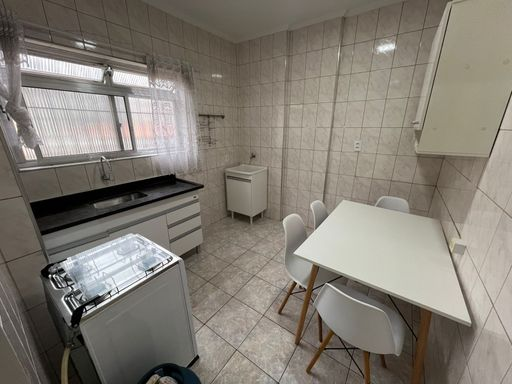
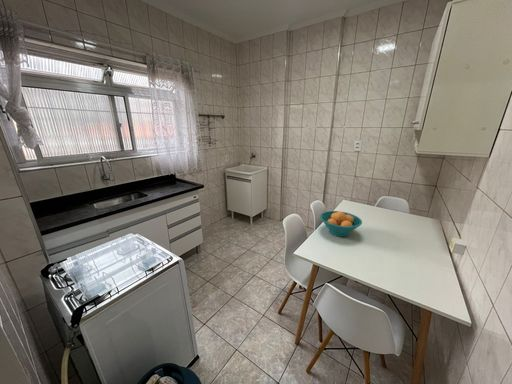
+ fruit bowl [319,210,363,237]
